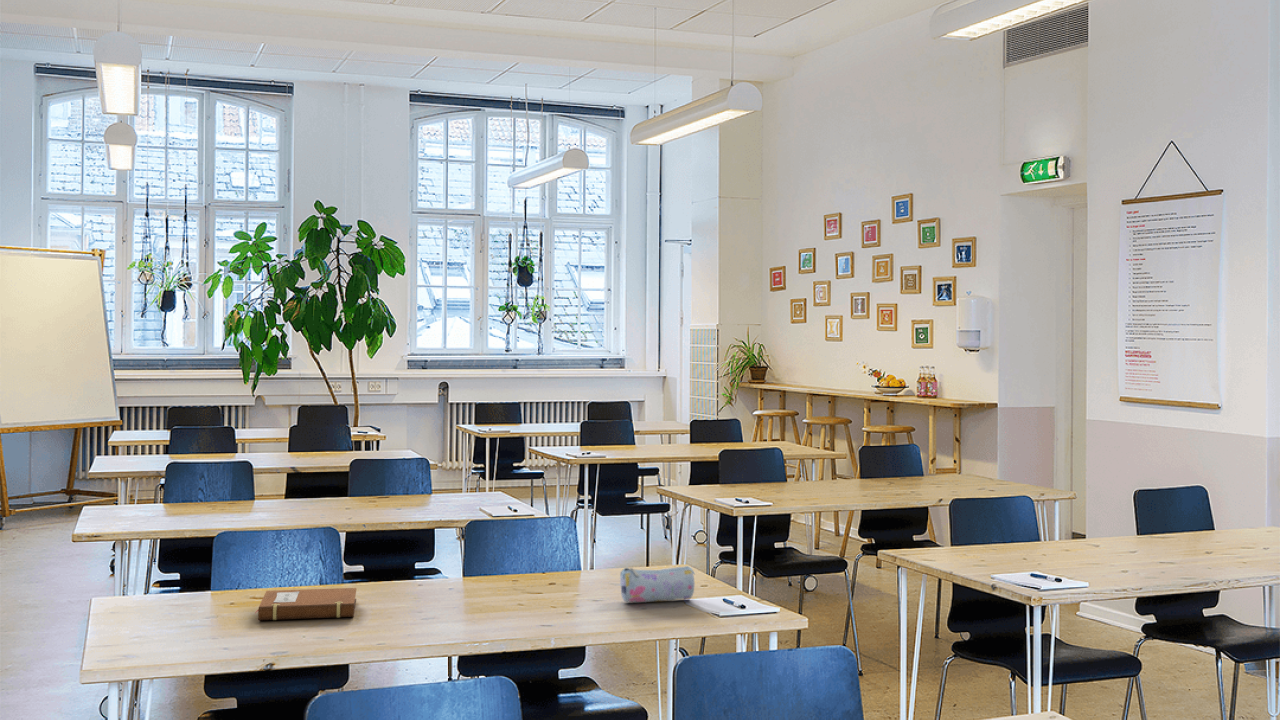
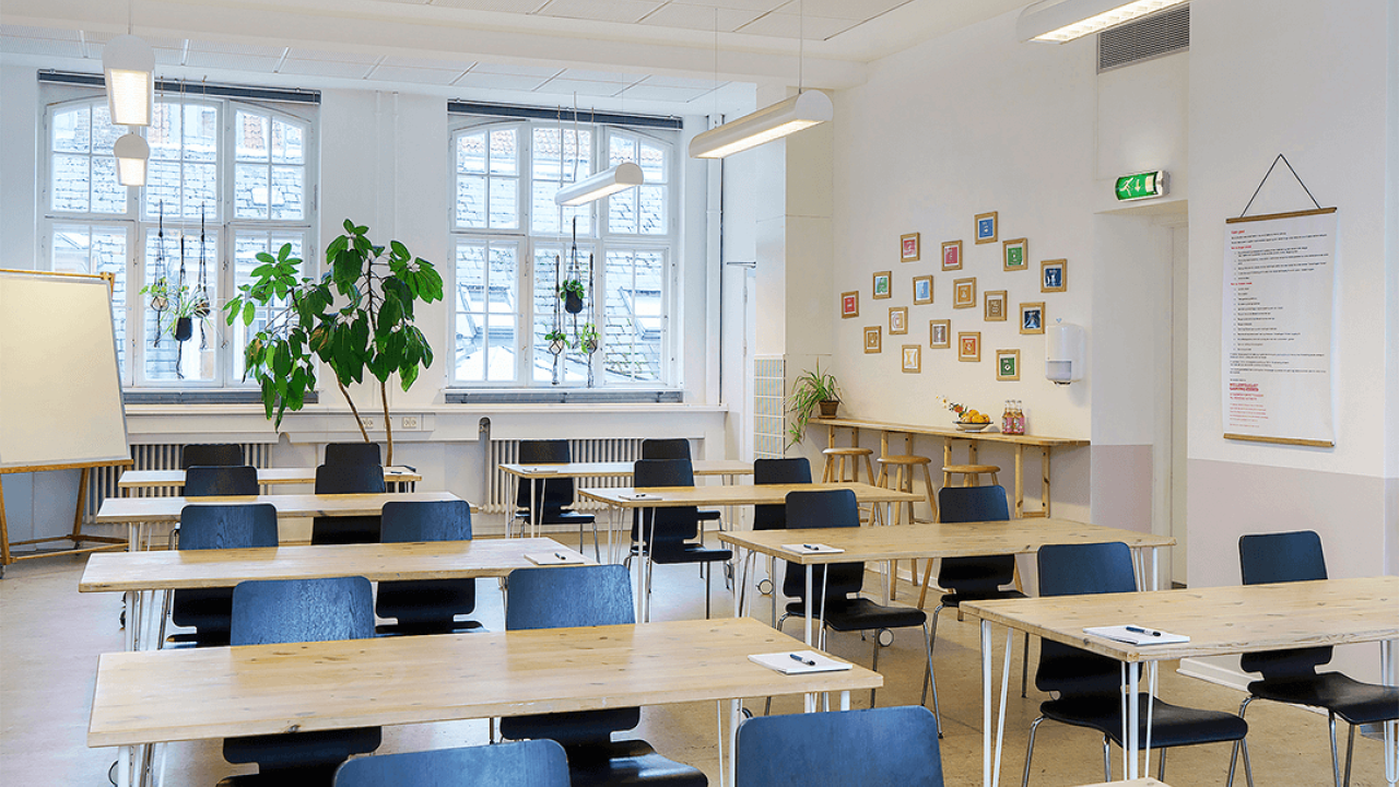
- pencil case [619,565,696,603]
- notebook [254,587,357,621]
